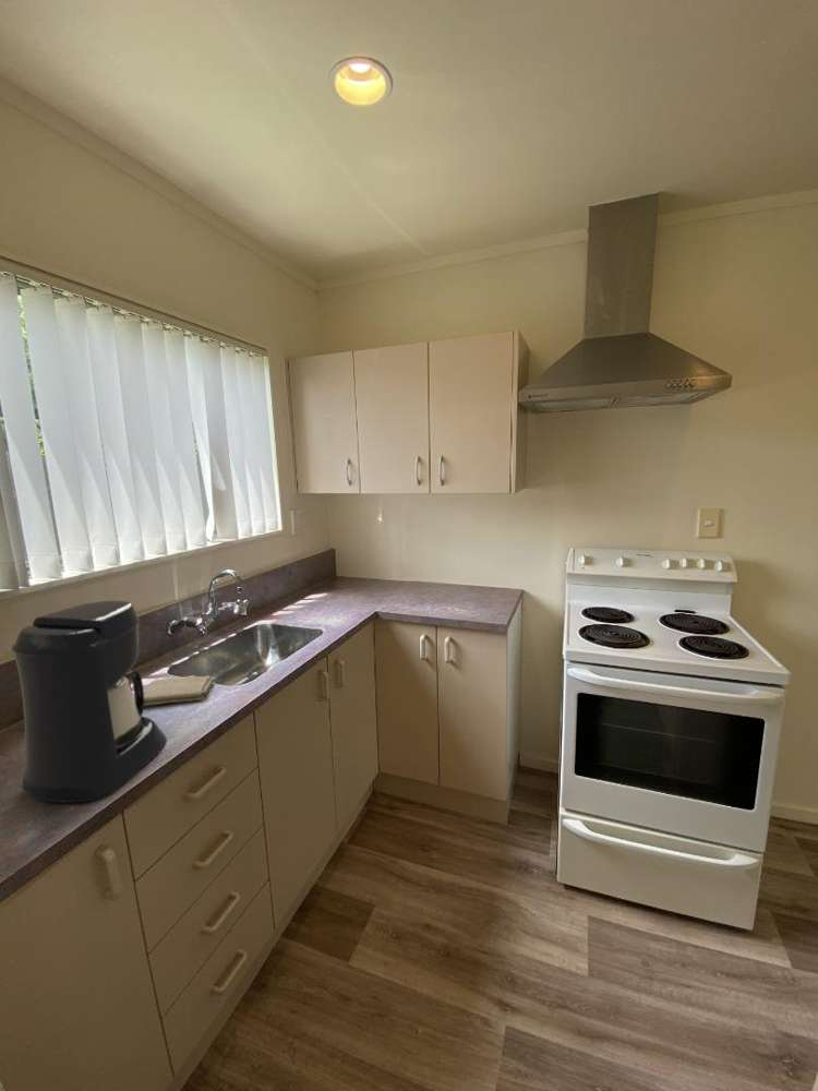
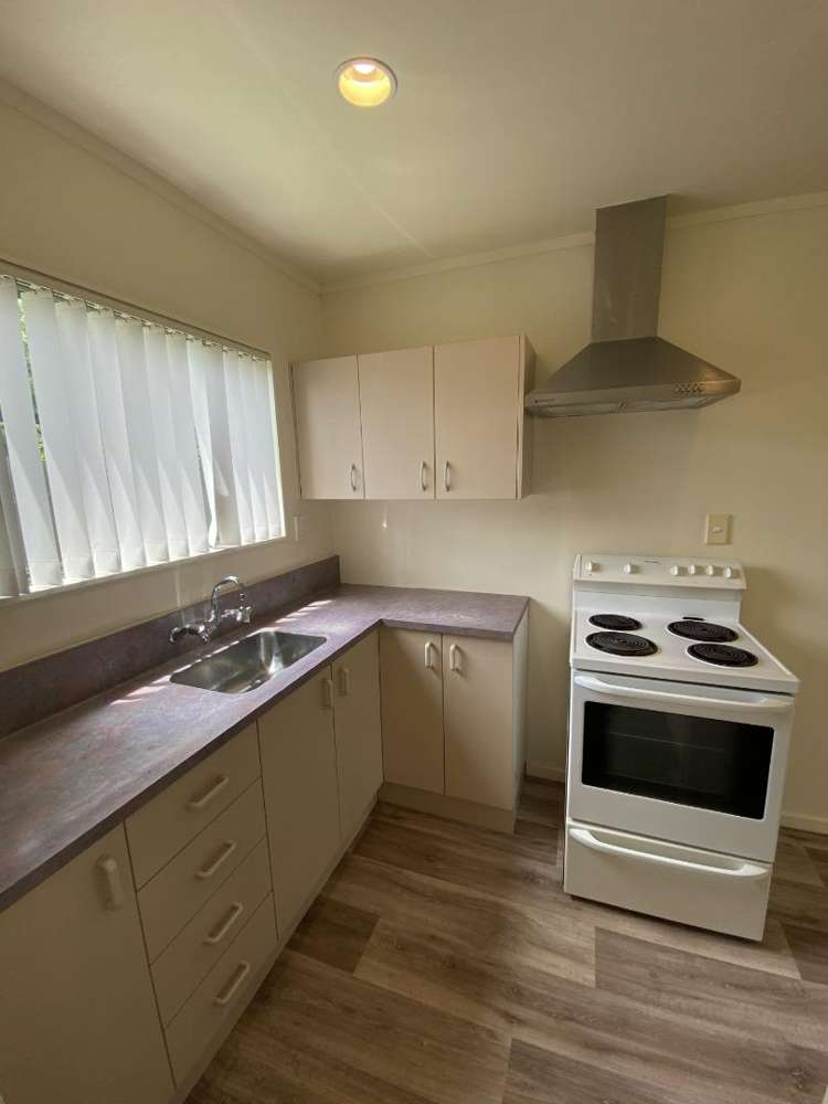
- washcloth [144,674,215,707]
- coffee maker [10,600,168,804]
